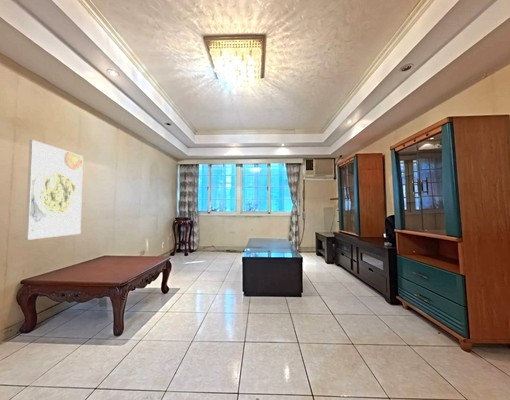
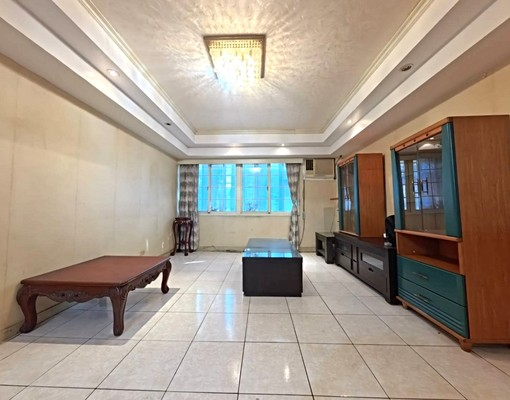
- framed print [24,139,84,241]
